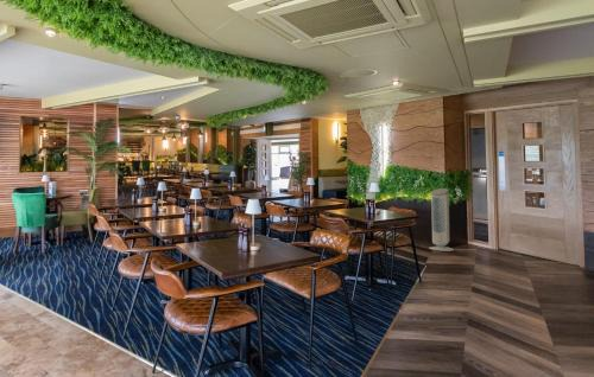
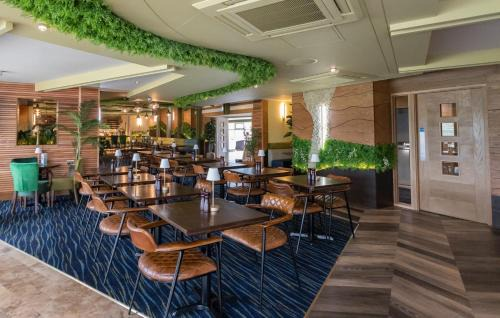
- air purifier [429,187,455,253]
